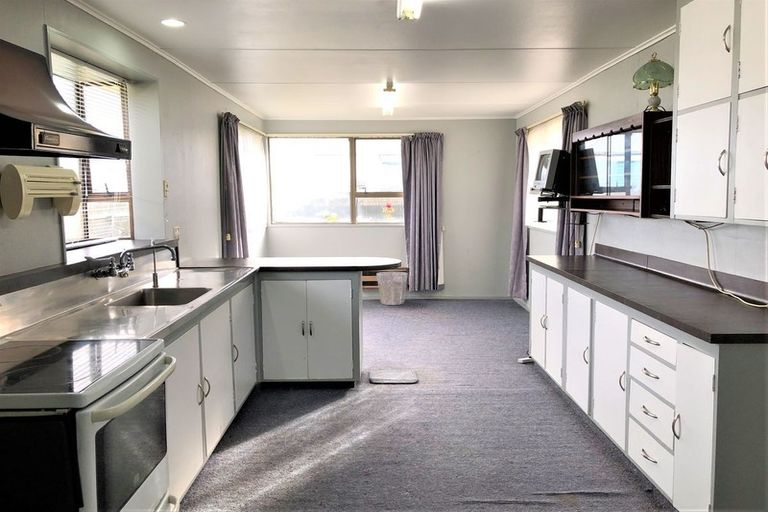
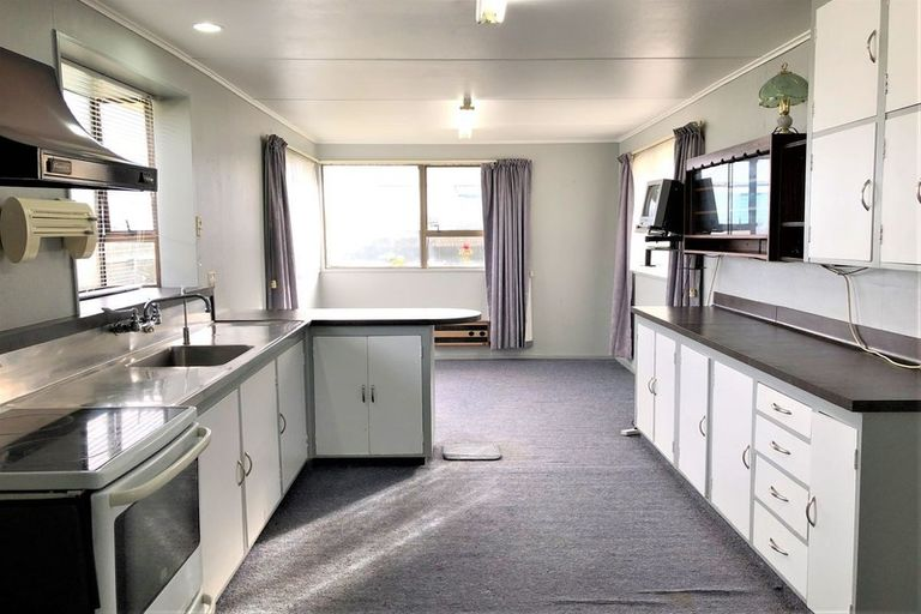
- waste bin [376,271,409,306]
